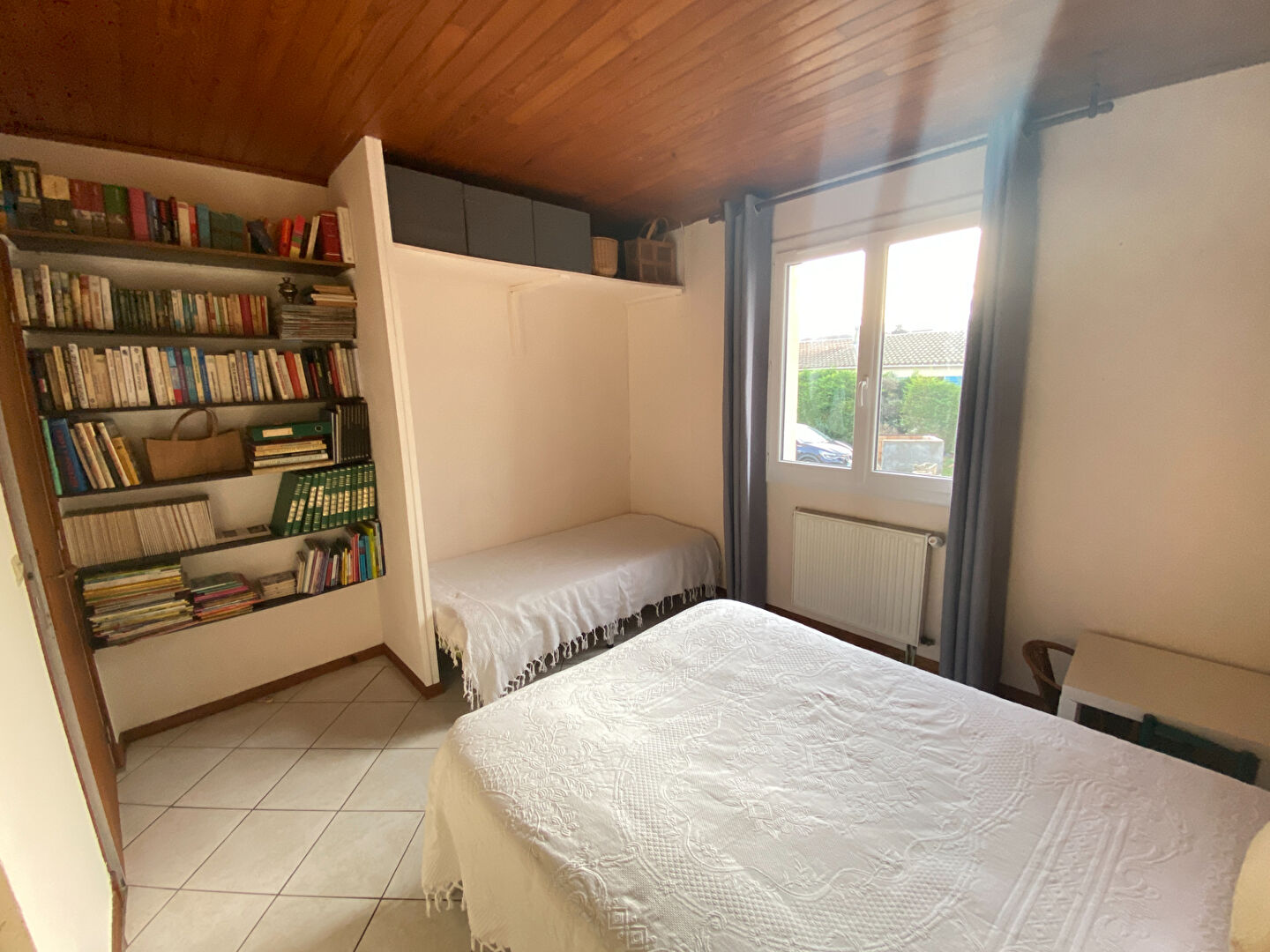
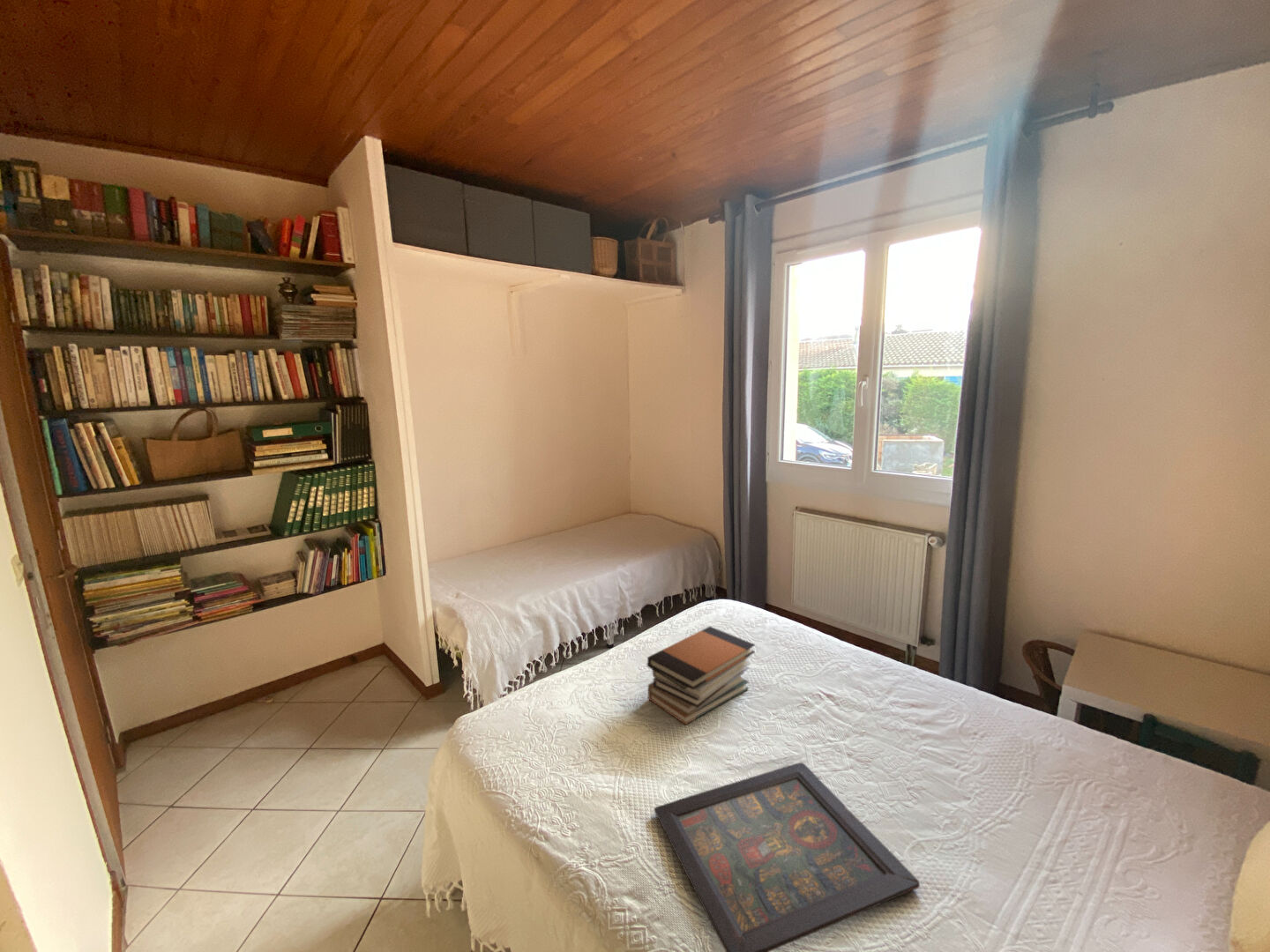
+ book stack [646,626,756,725]
+ icon panel [654,762,921,952]
